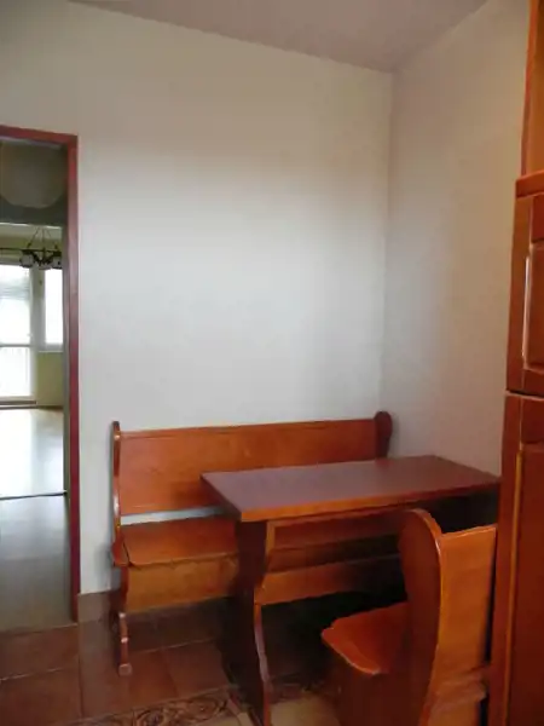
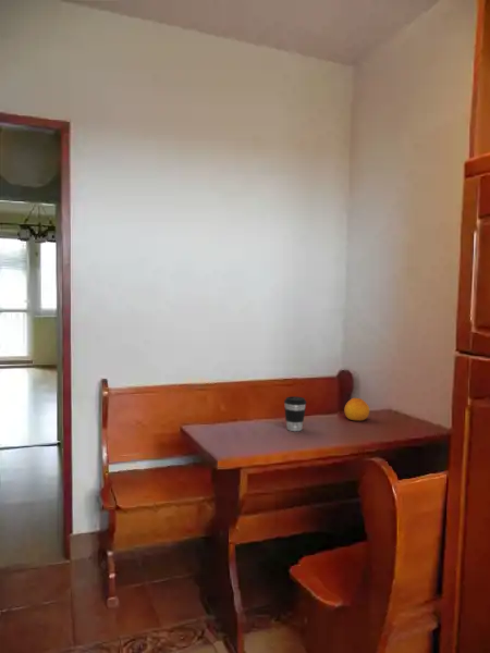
+ fruit [343,397,370,422]
+ coffee cup [283,395,307,432]
